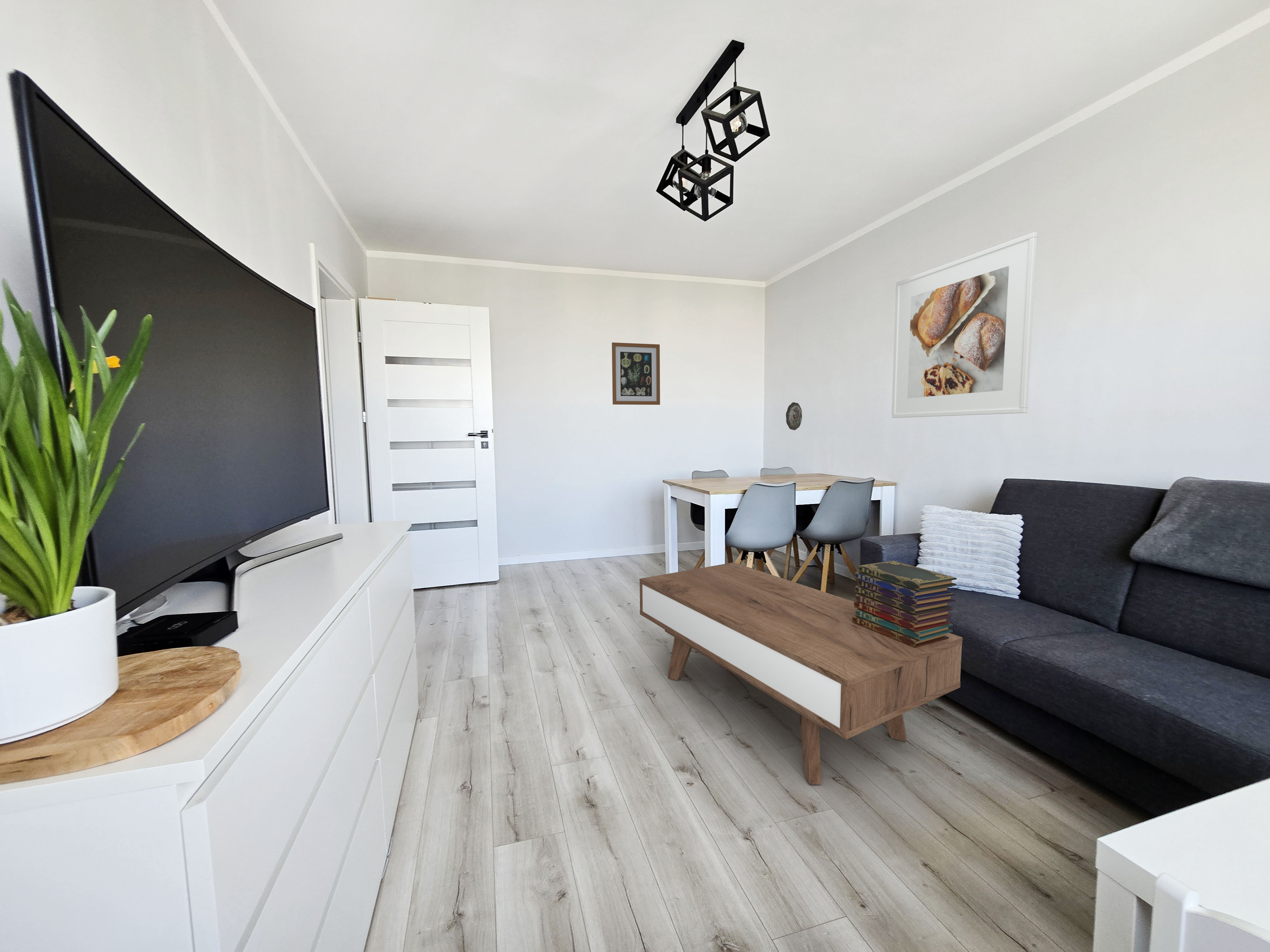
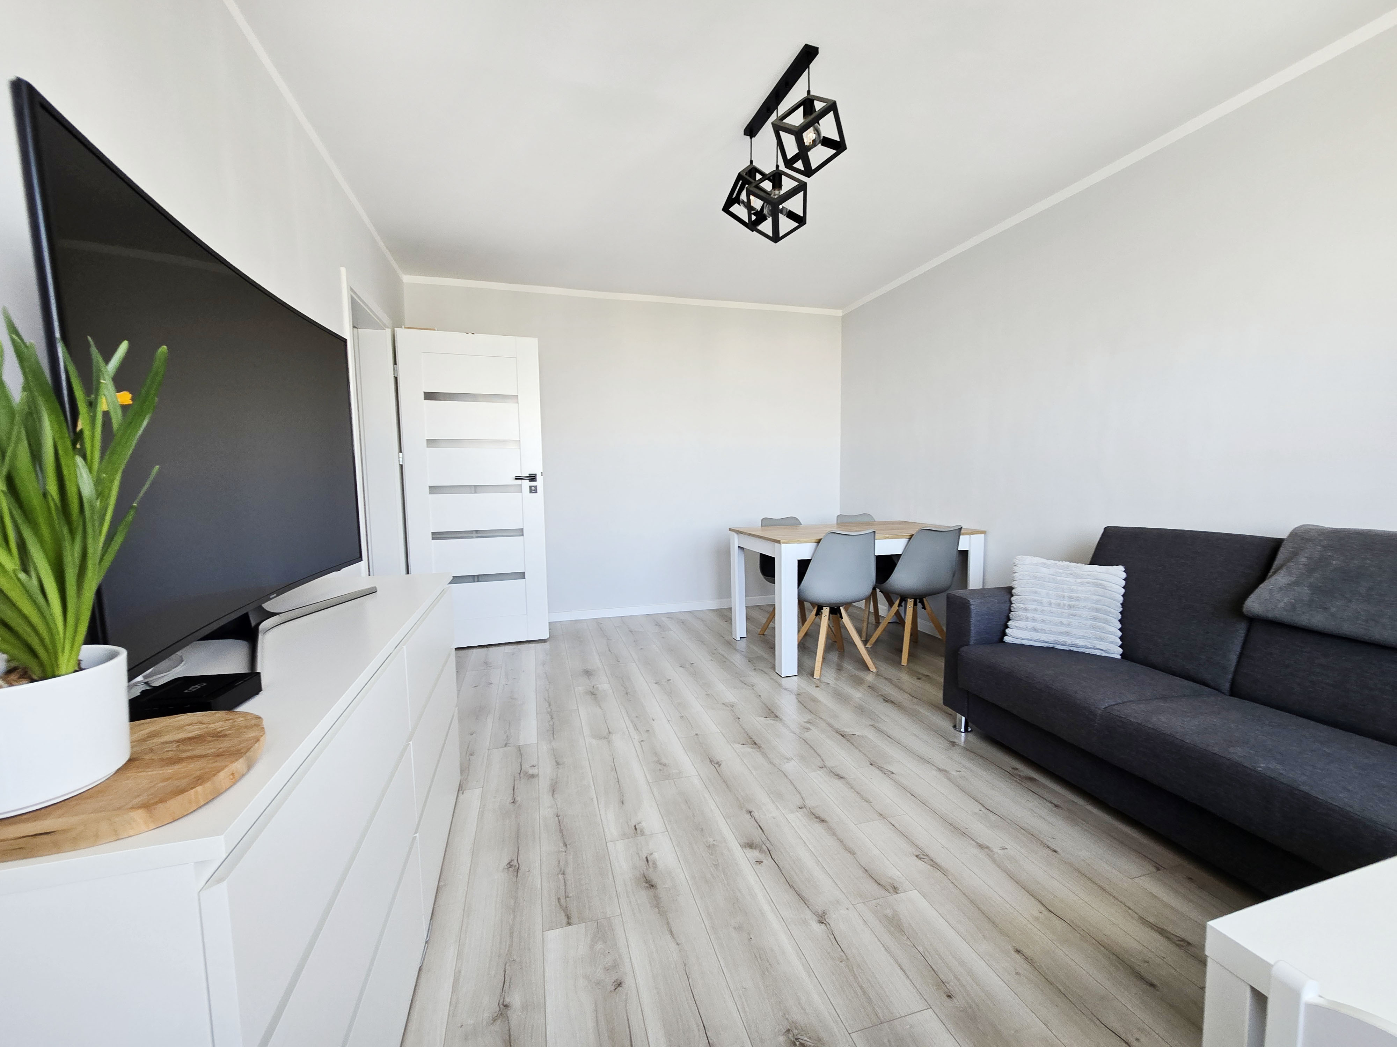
- book stack [852,560,957,648]
- decorative plate [785,402,802,431]
- coffee table [639,562,963,785]
- wall art [612,342,660,405]
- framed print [892,232,1038,418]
